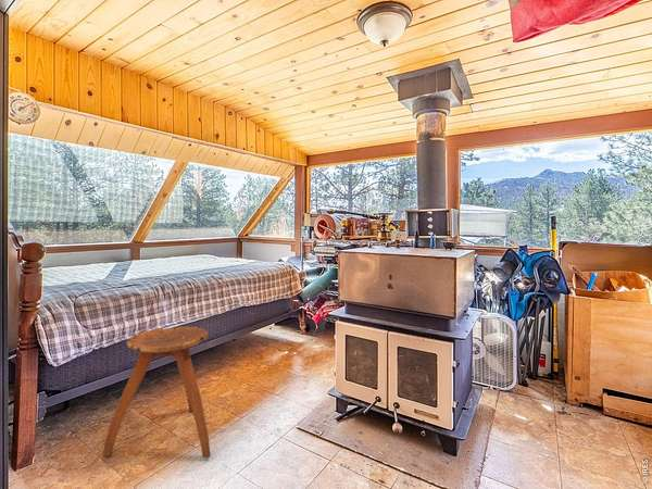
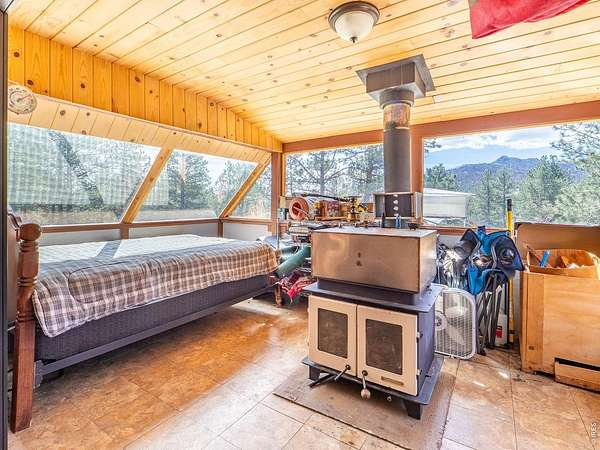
- stool [102,326,211,459]
